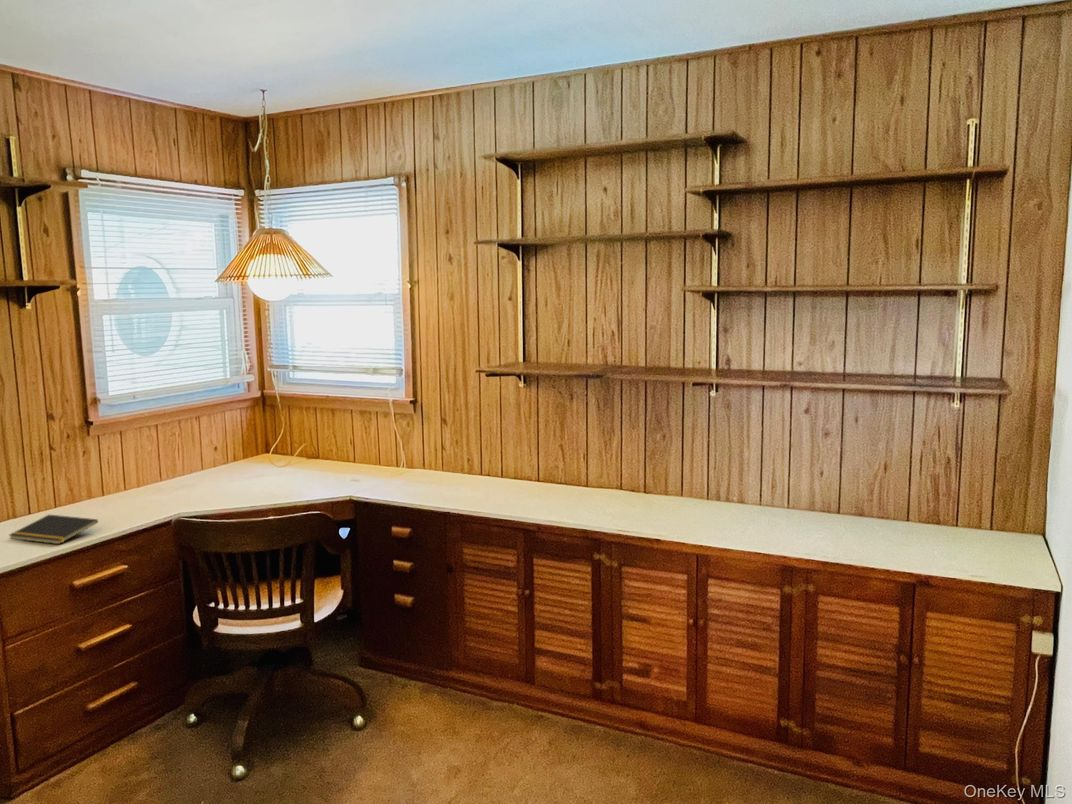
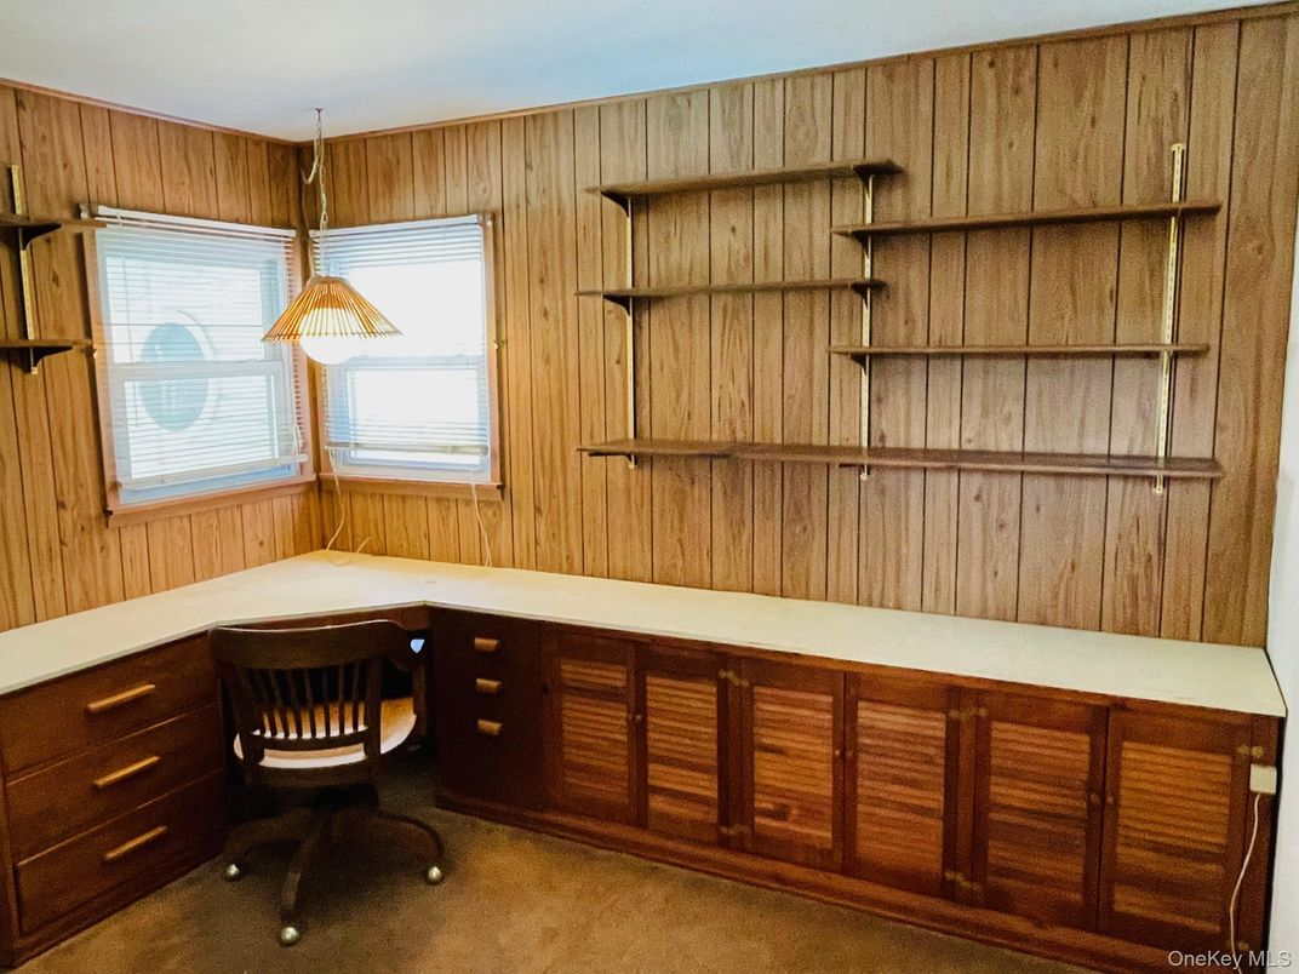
- notepad [8,514,99,545]
